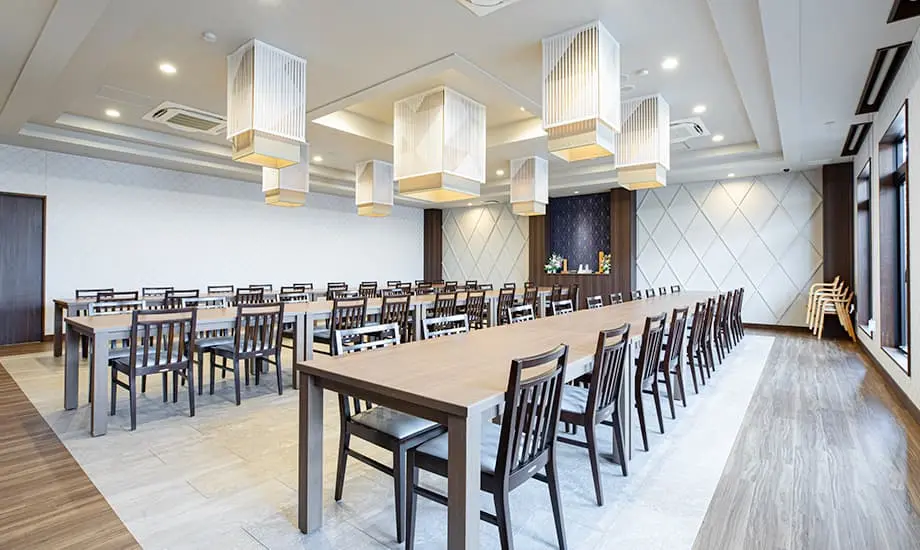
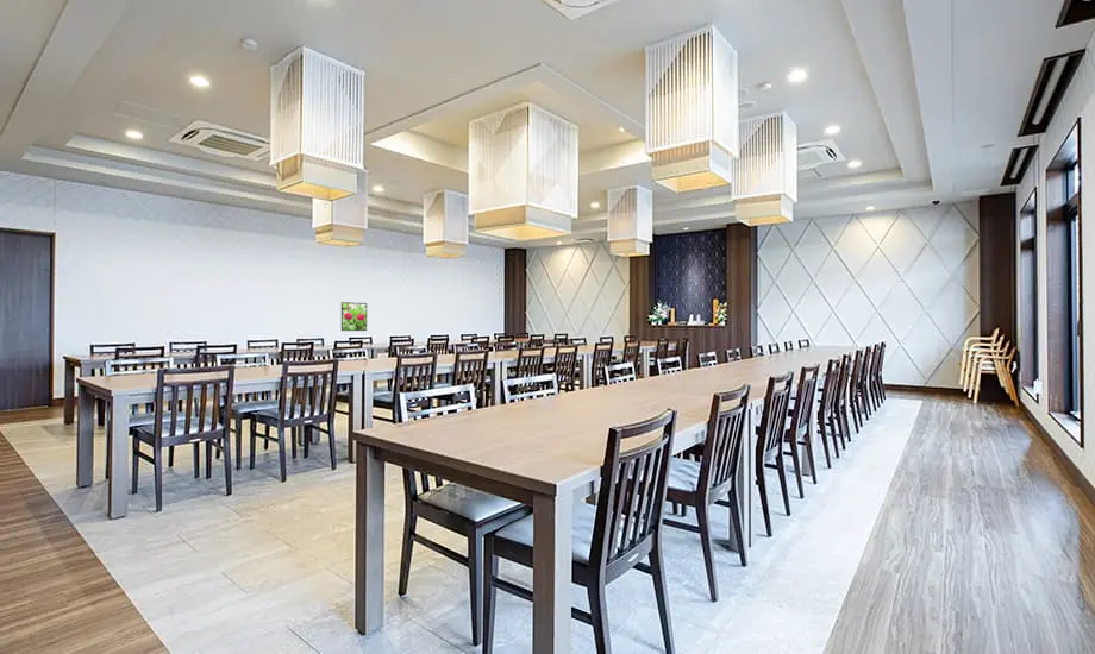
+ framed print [340,301,368,332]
